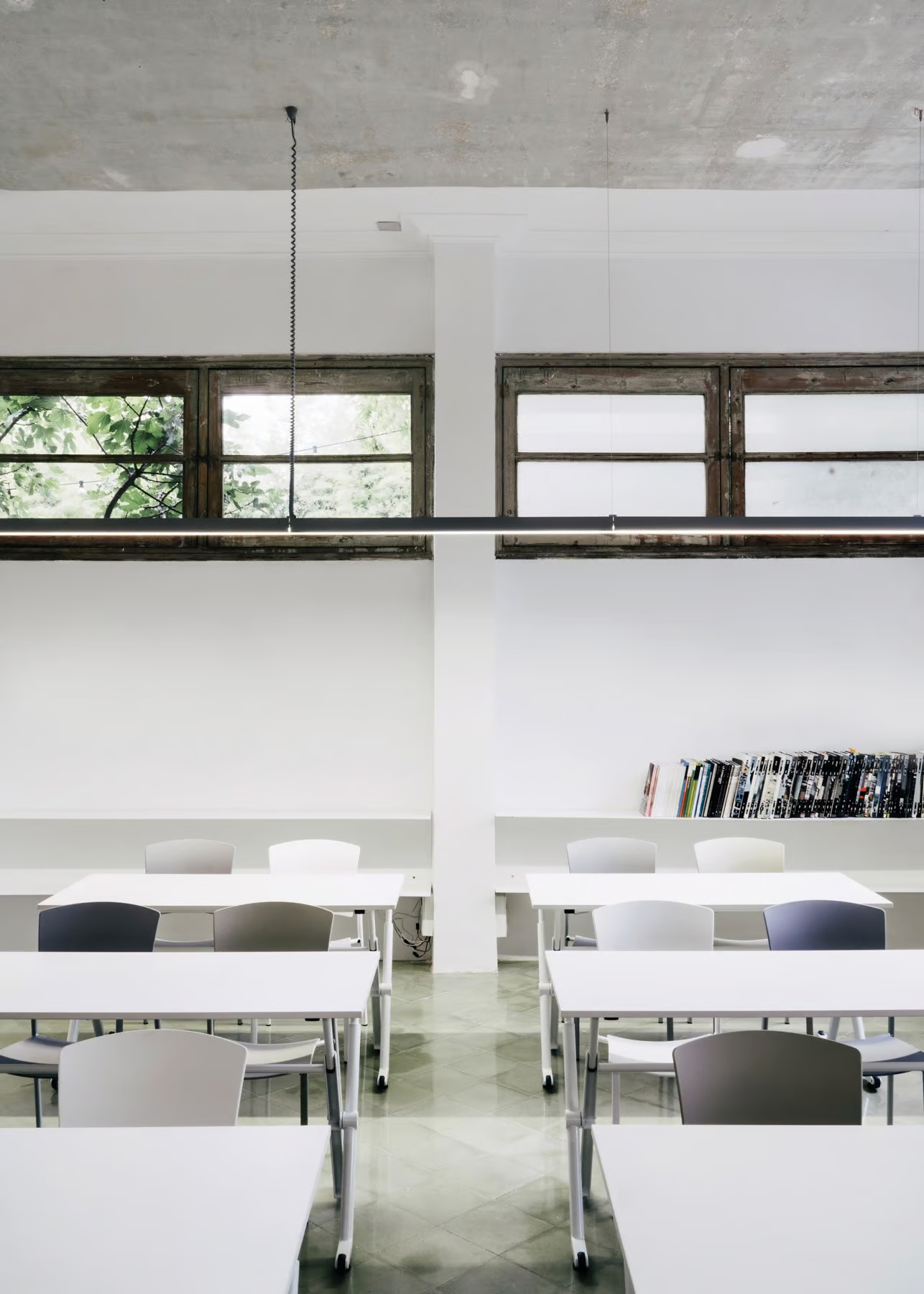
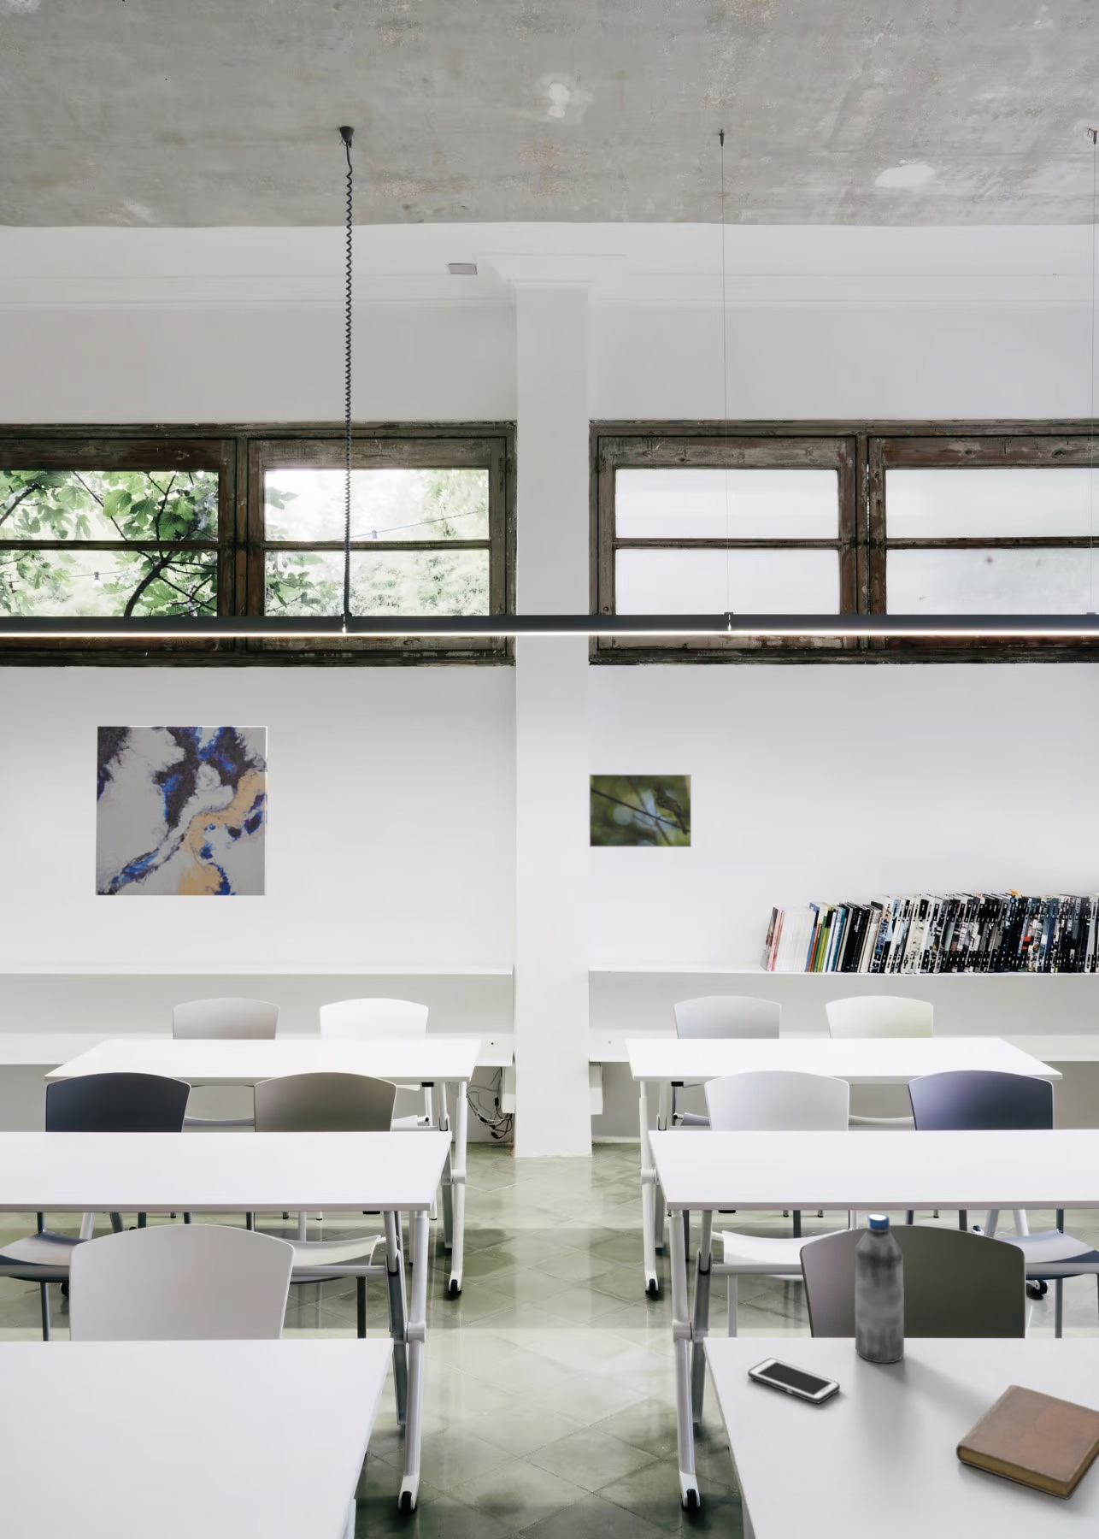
+ wall art [95,725,269,896]
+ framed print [588,773,692,848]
+ notebook [955,1383,1099,1501]
+ water bottle [854,1212,905,1364]
+ cell phone [747,1357,841,1405]
